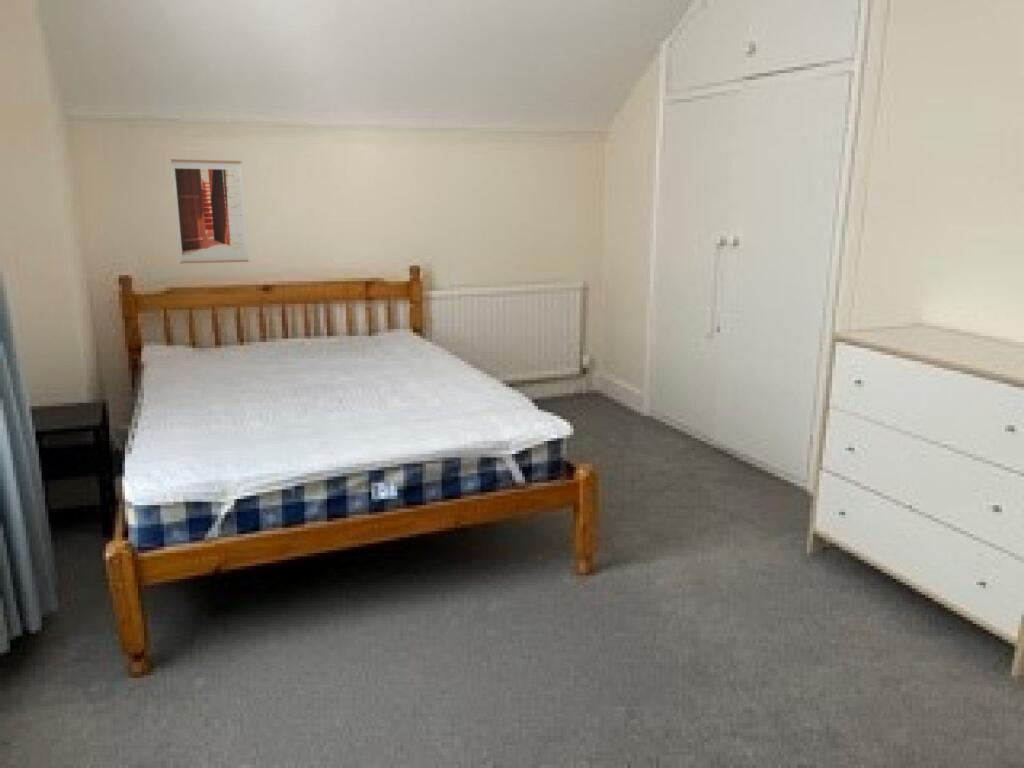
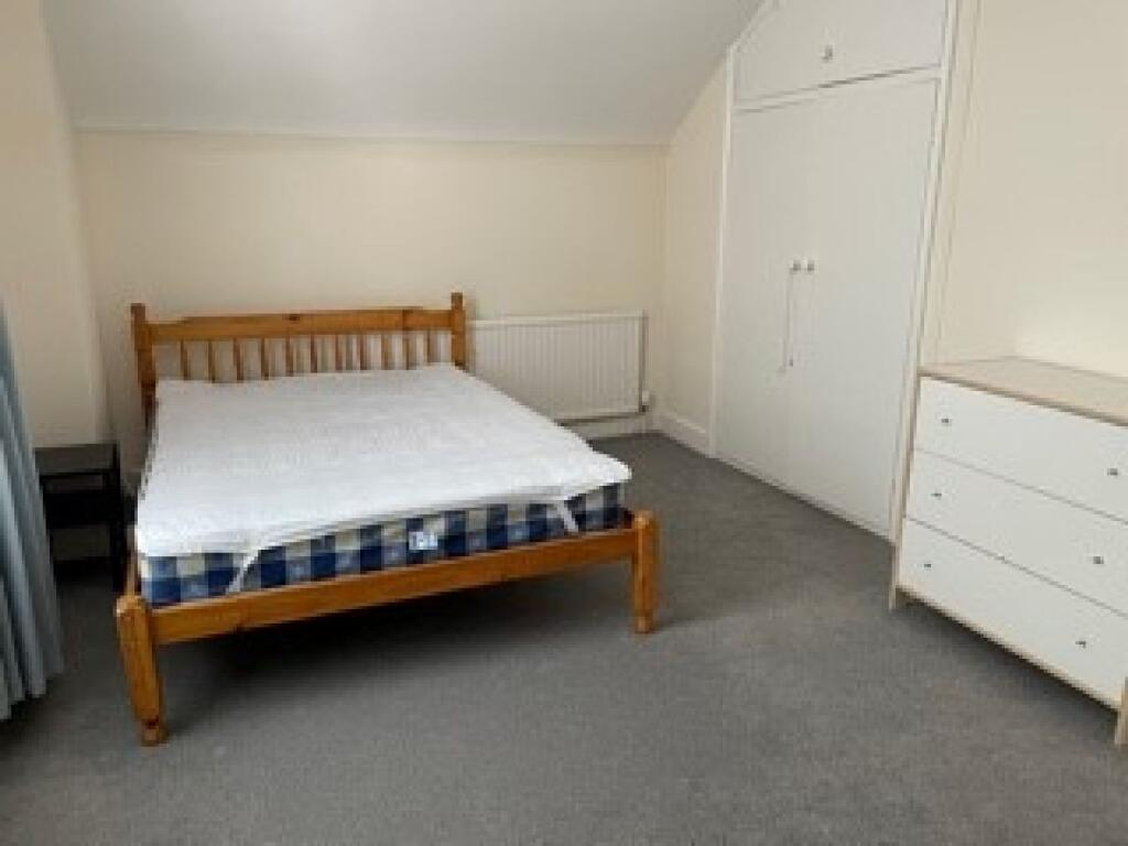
- wall art [170,158,250,265]
